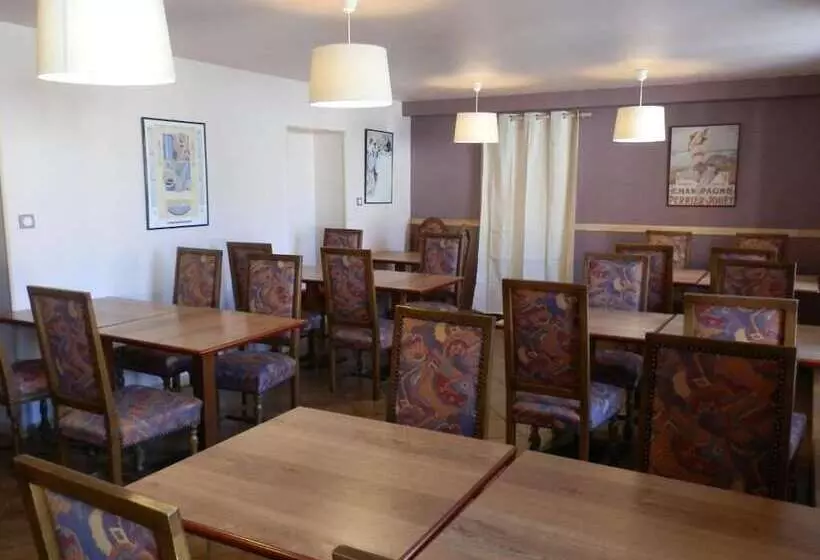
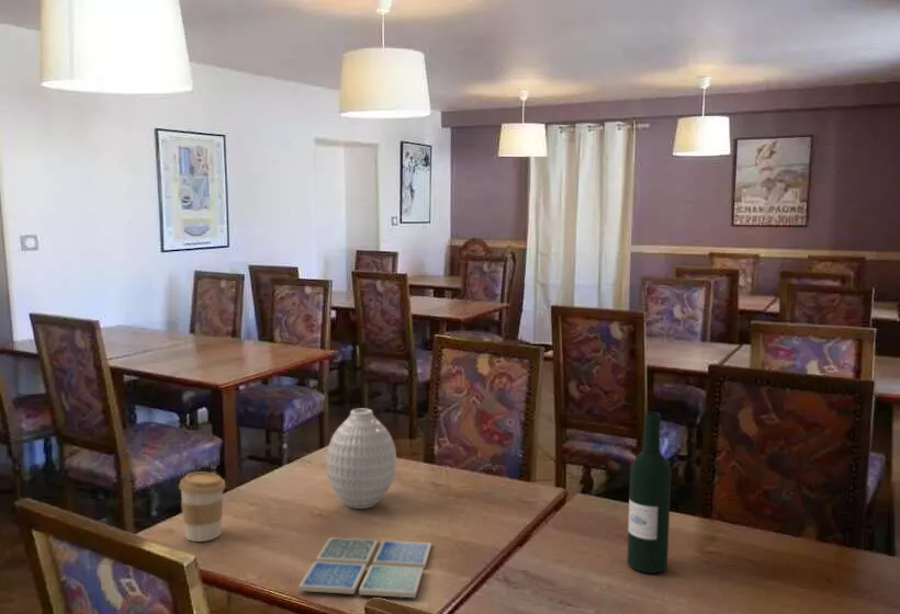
+ vase [325,408,397,510]
+ drink coaster [297,536,432,599]
+ wine bottle [626,411,672,575]
+ coffee cup [178,471,227,543]
